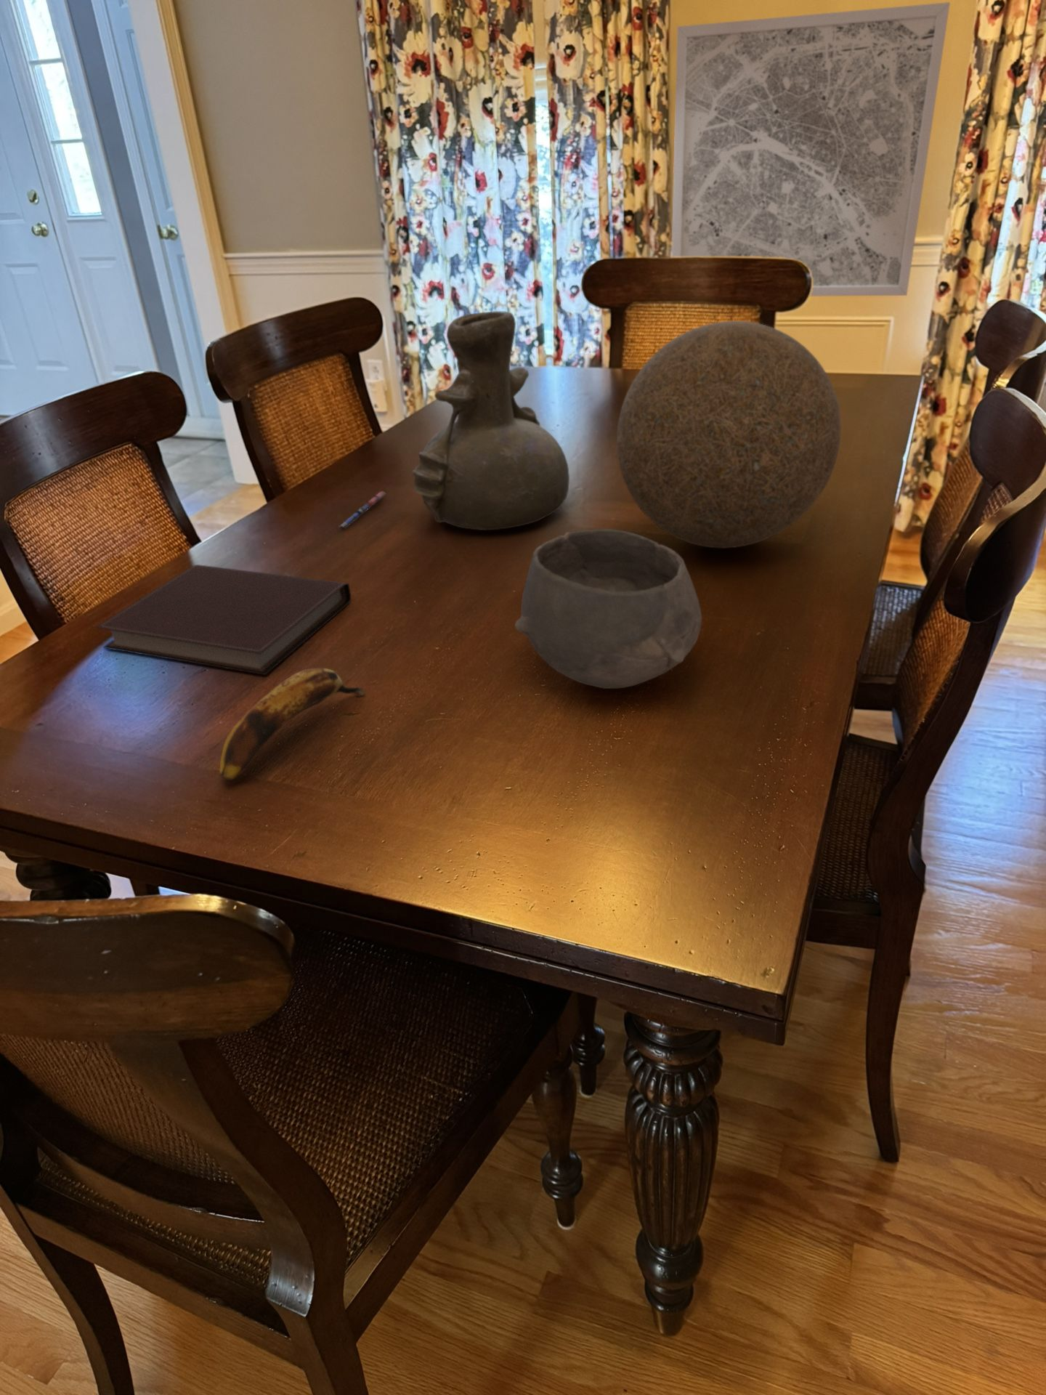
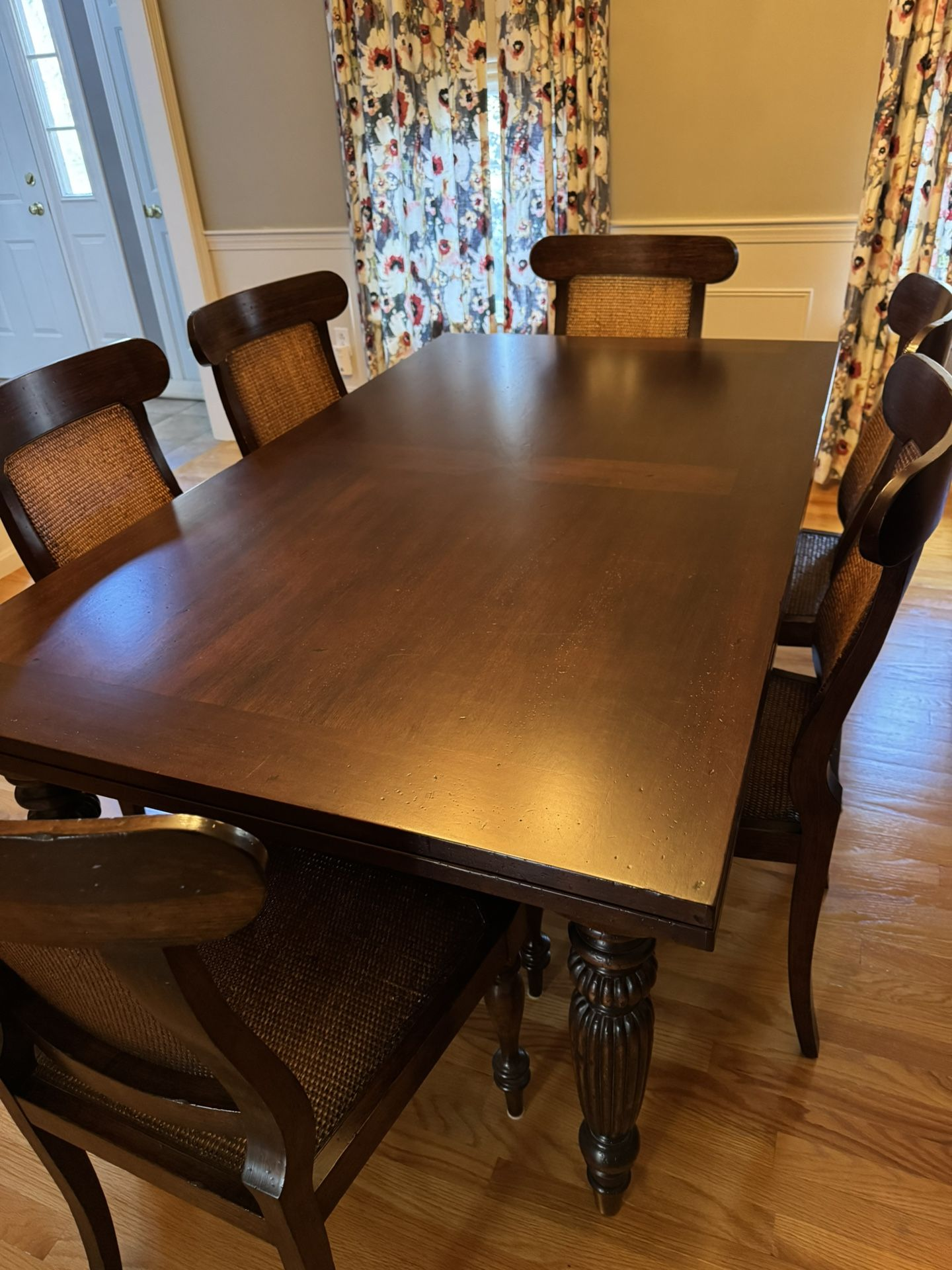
- banana [219,667,367,781]
- decorative ball [616,321,842,548]
- bowl [514,528,702,690]
- pen [337,491,386,529]
- vase [411,310,570,532]
- wall art [671,1,950,297]
- notebook [96,563,352,676]
